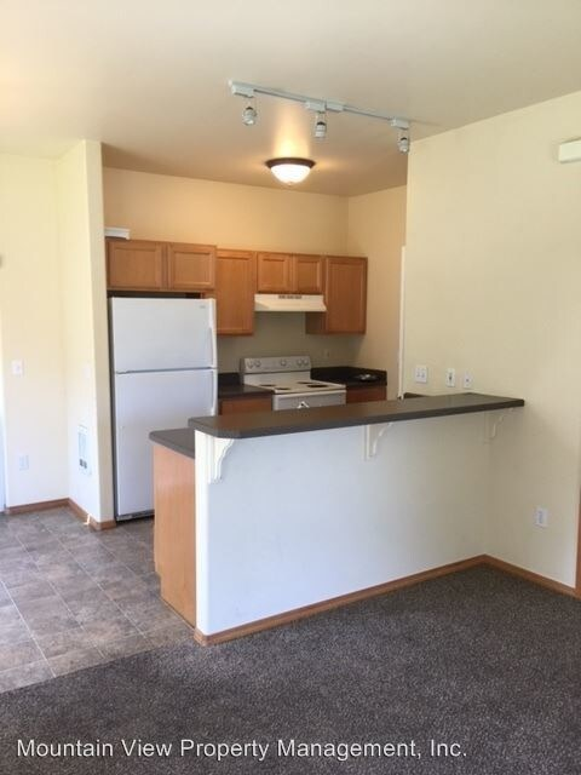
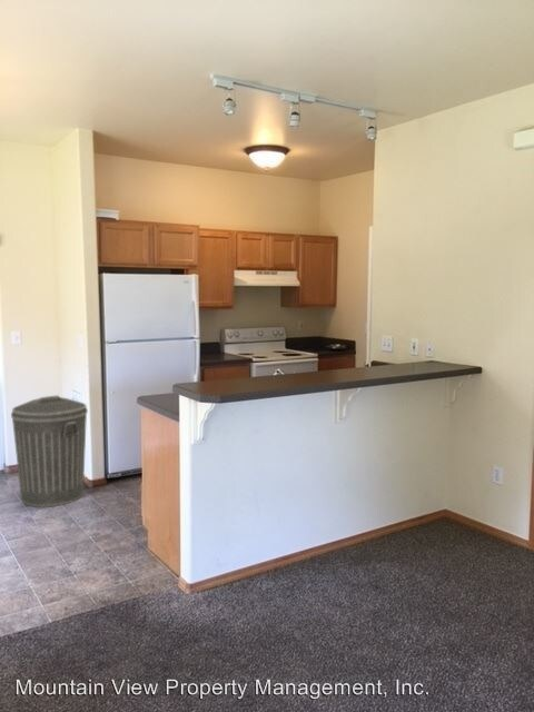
+ trash can [10,394,89,508]
